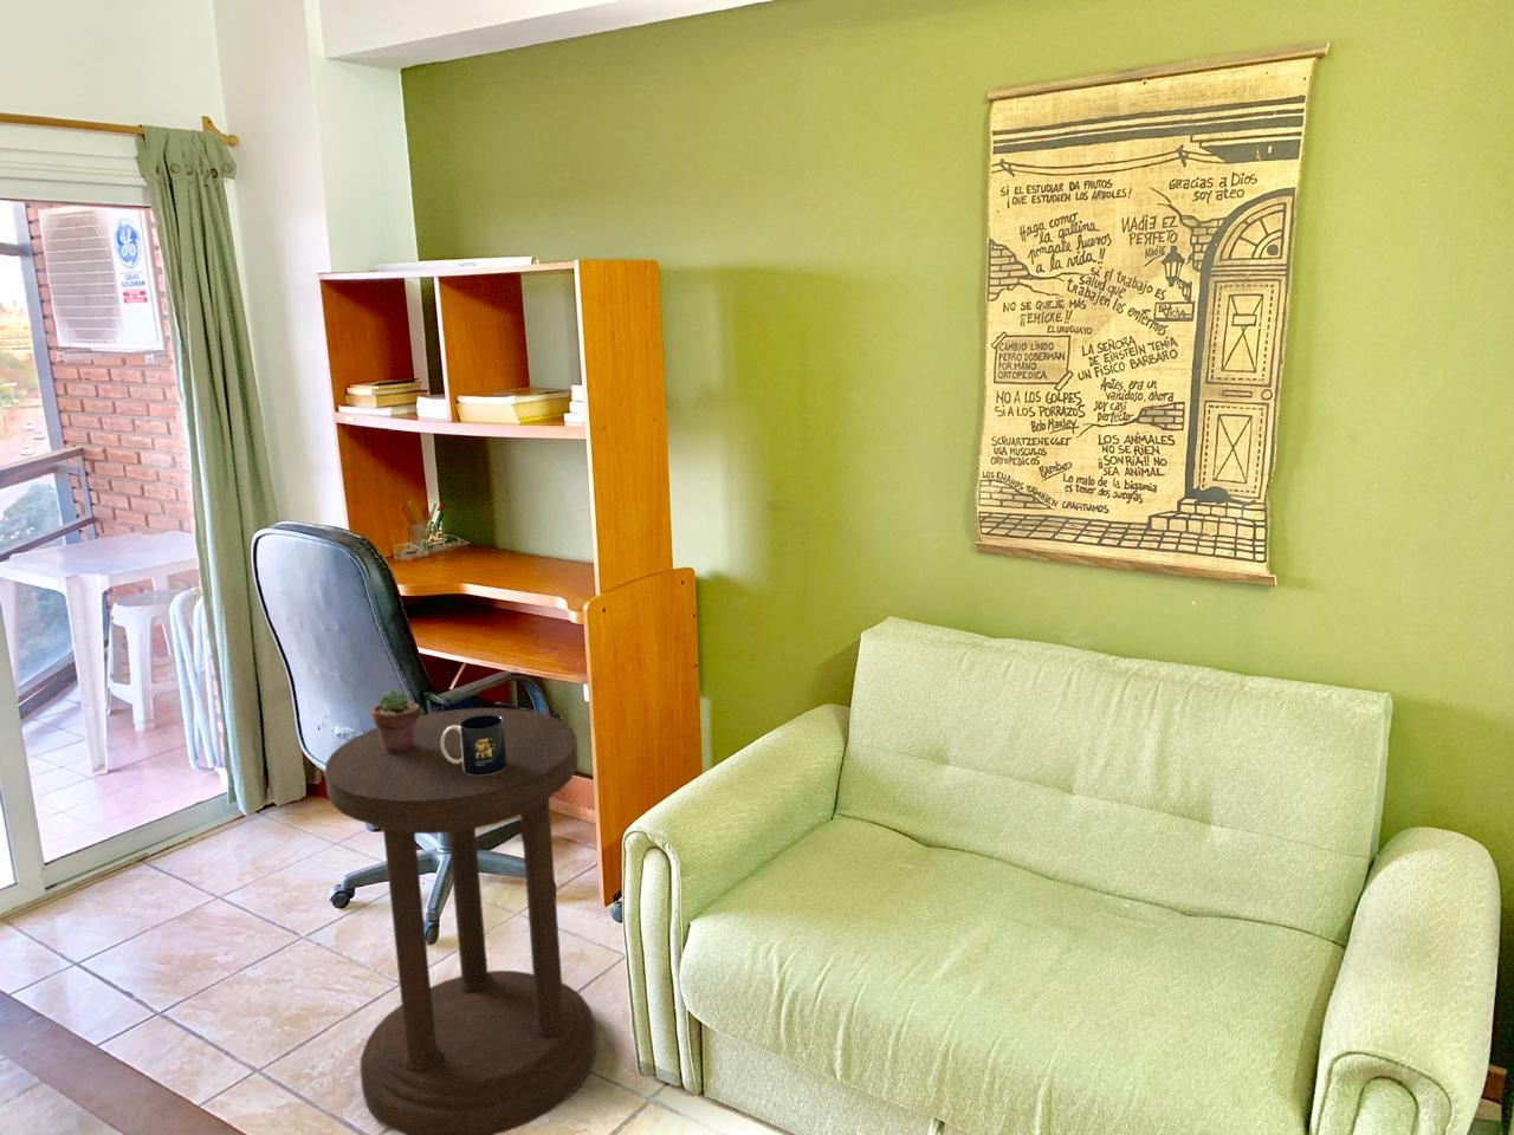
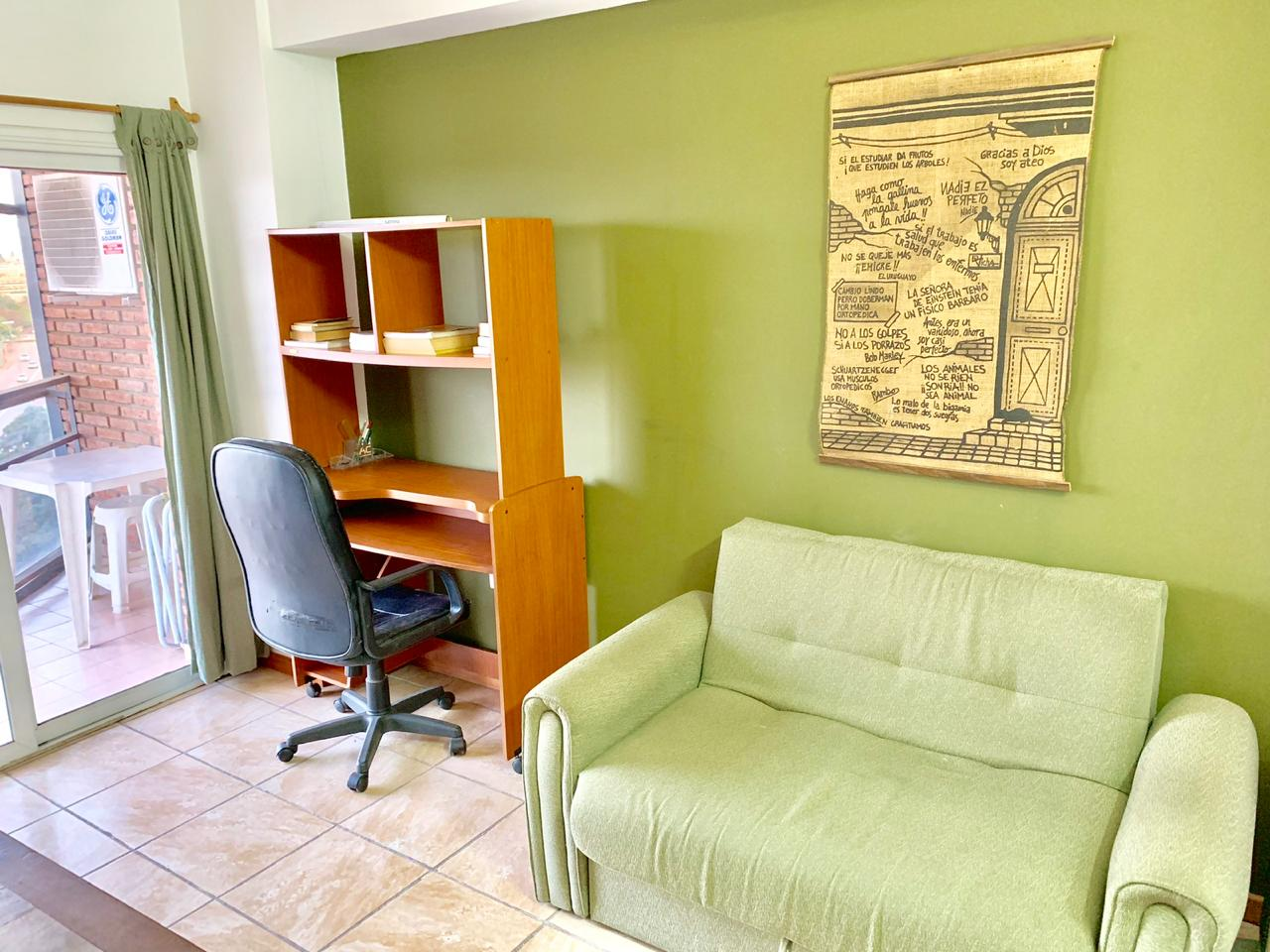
- mug [440,714,508,776]
- side table [324,707,597,1135]
- potted succulent [372,688,421,753]
